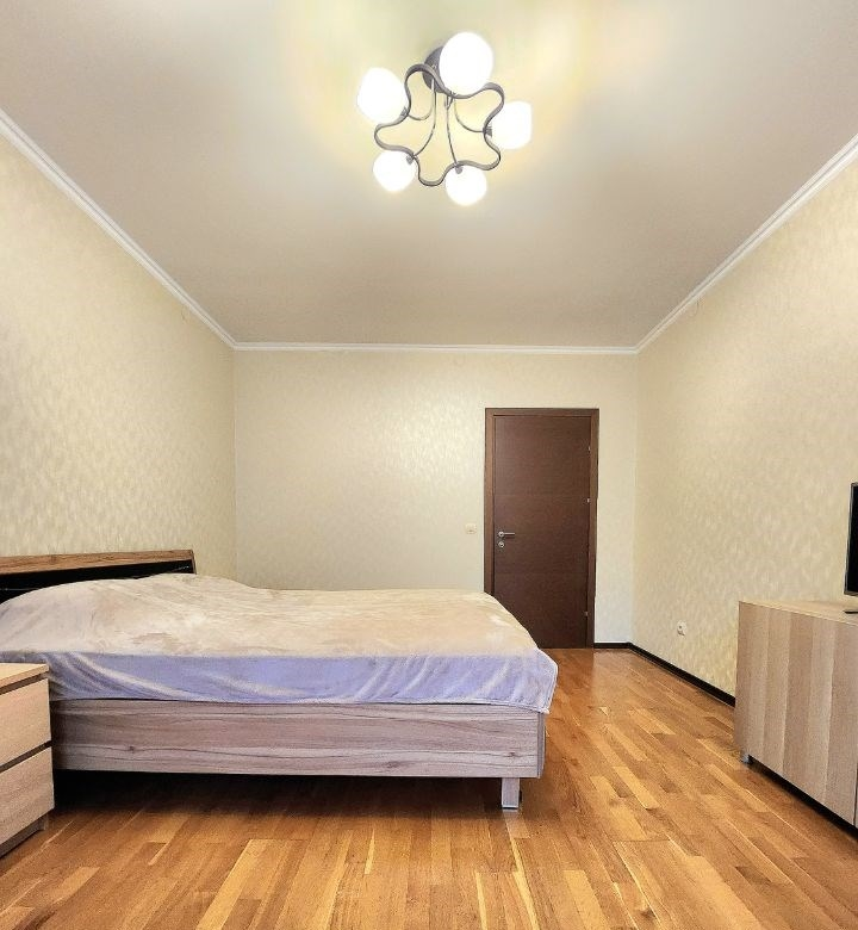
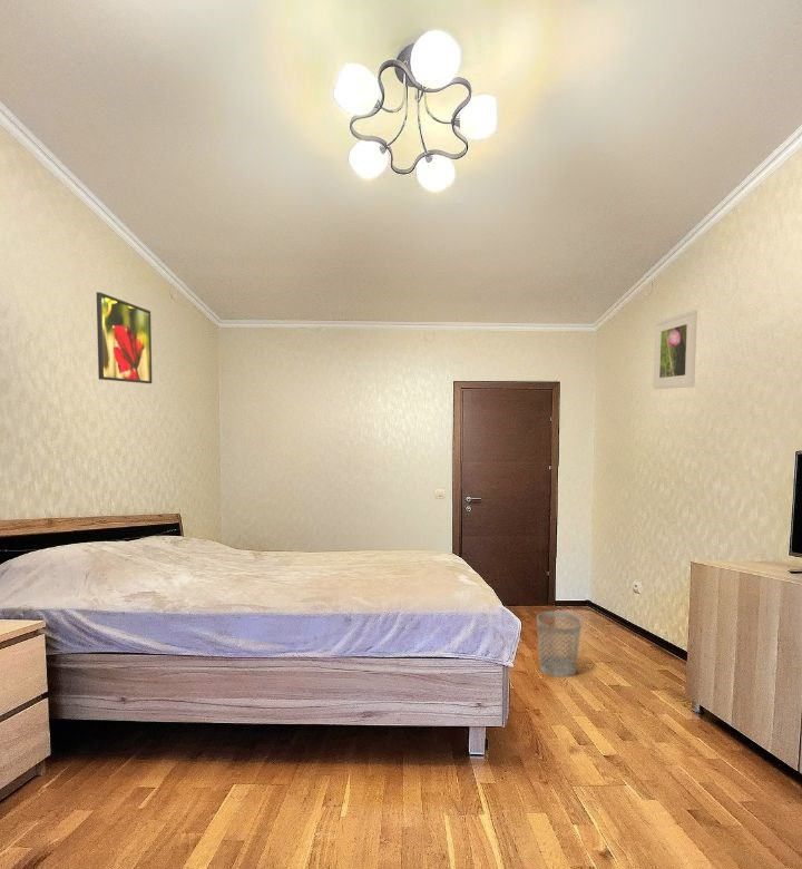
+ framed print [96,291,153,384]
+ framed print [653,309,698,390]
+ wastebasket [536,611,583,678]
